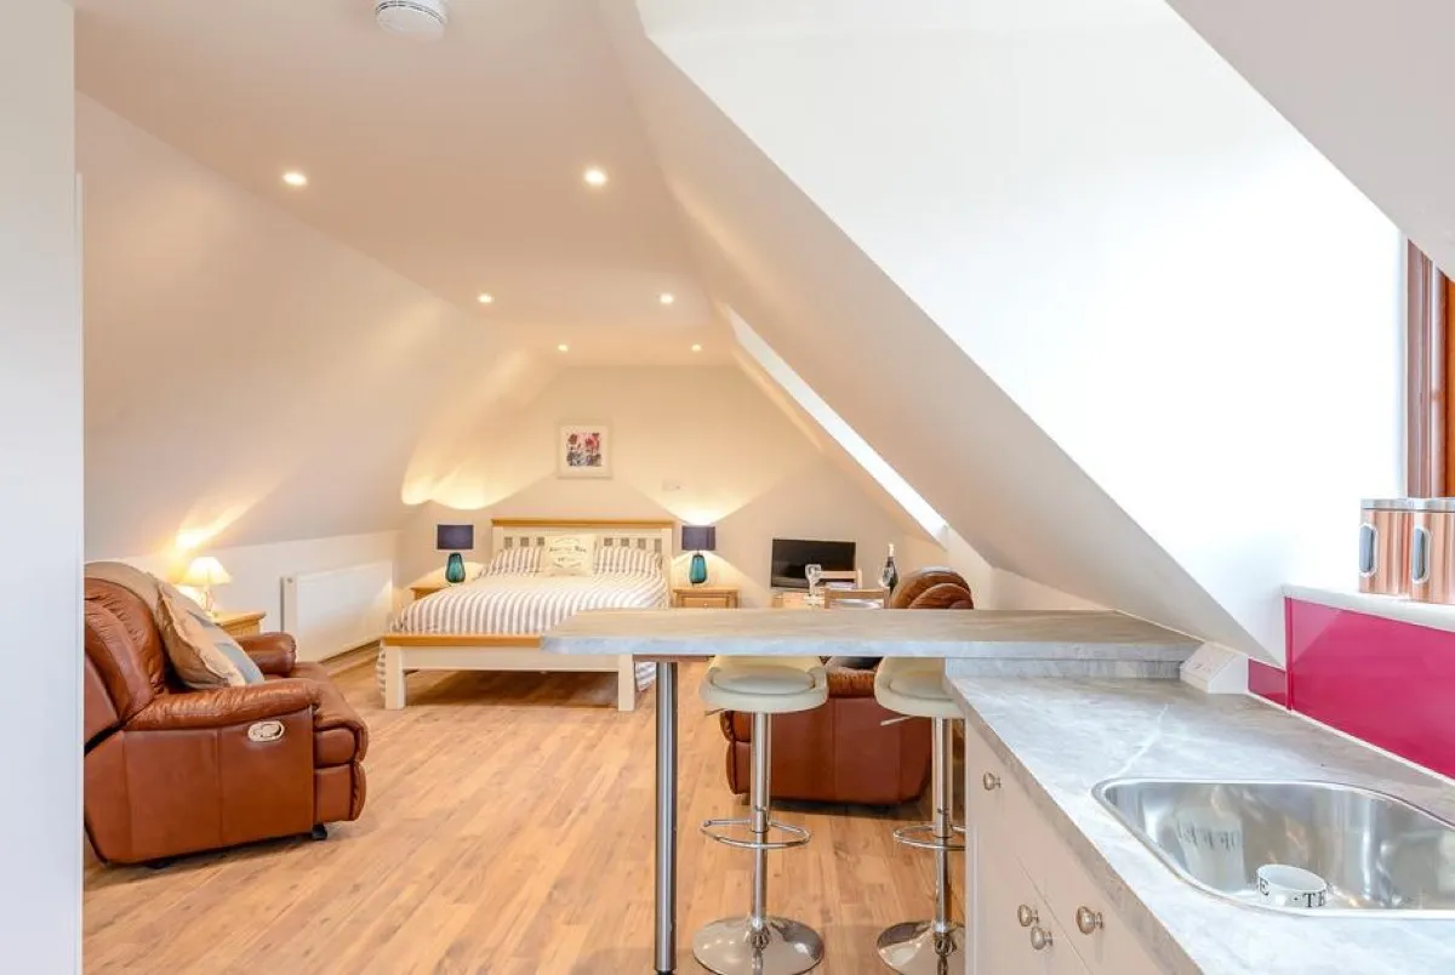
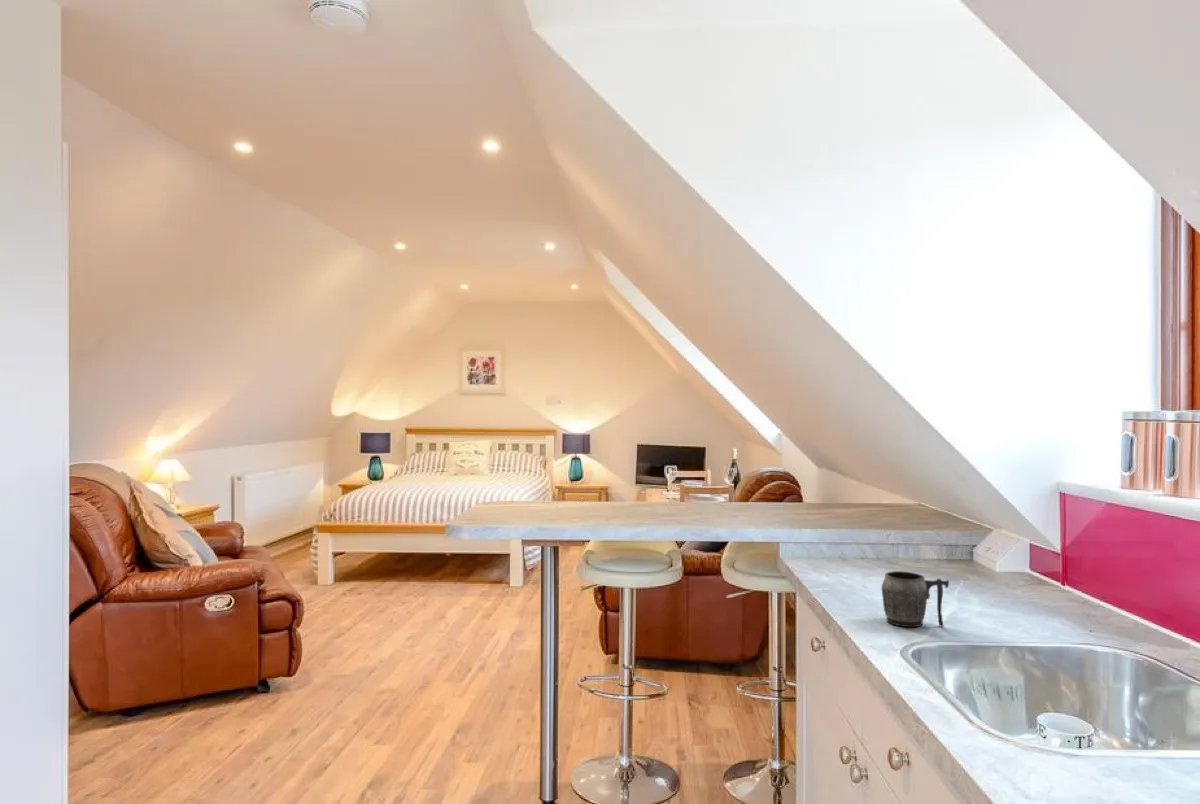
+ mug [880,570,950,628]
